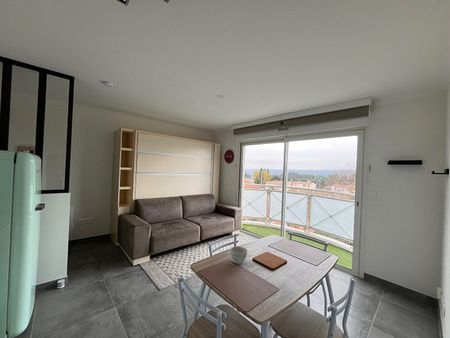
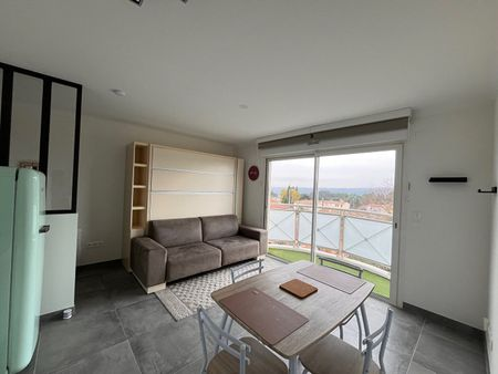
- bowl [230,245,248,265]
